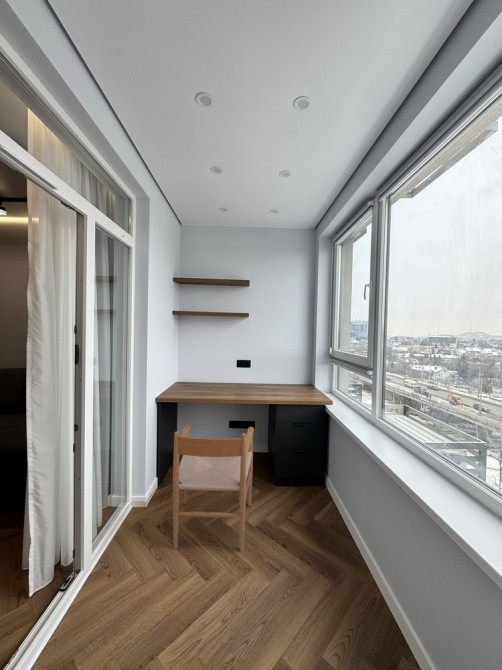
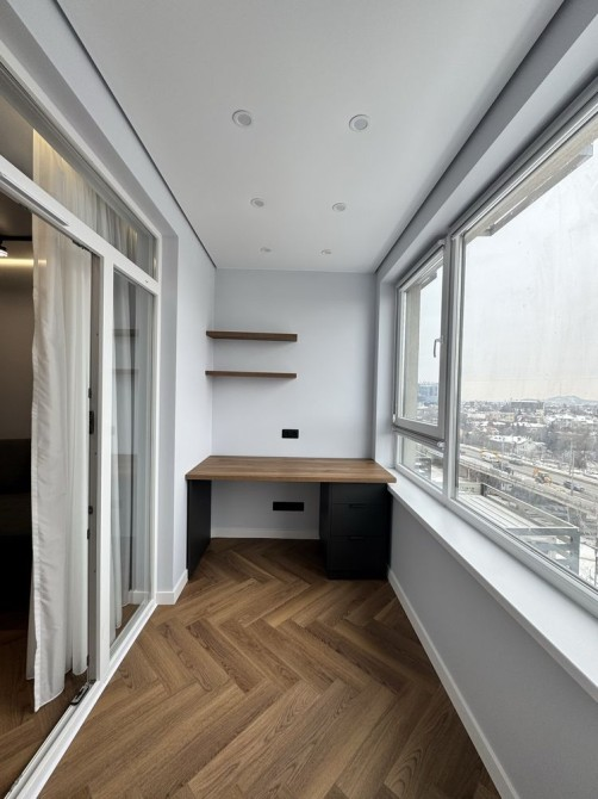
- chair [172,424,255,553]
